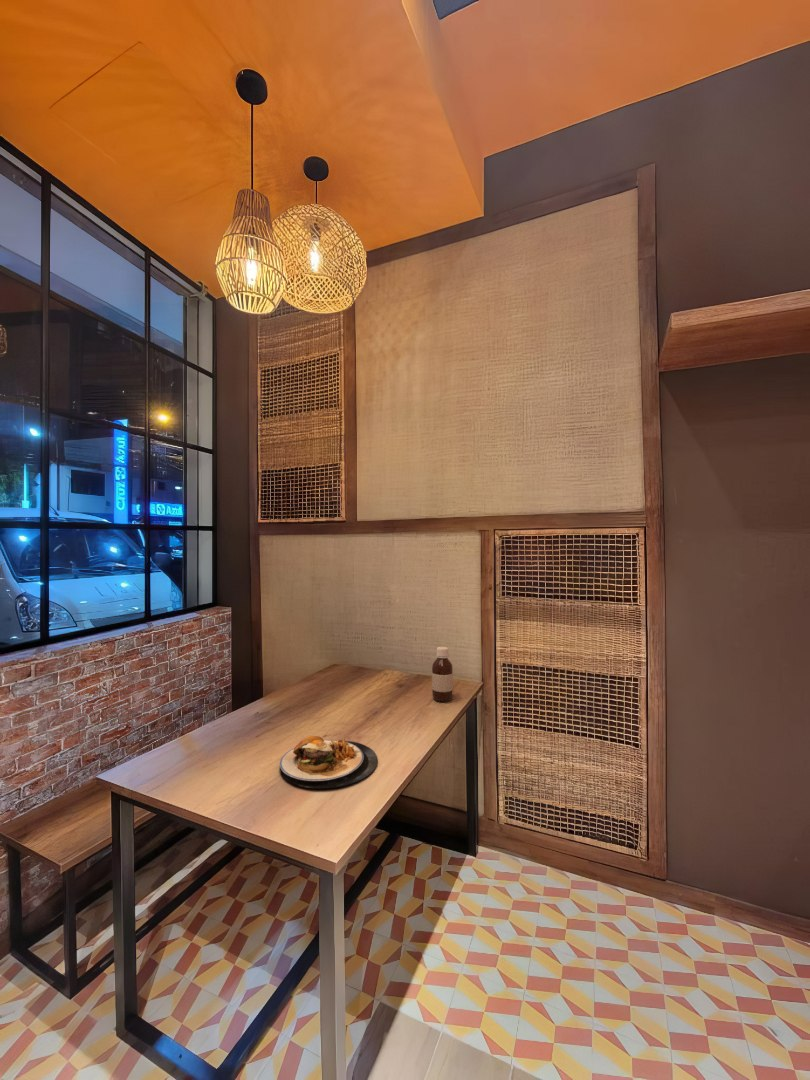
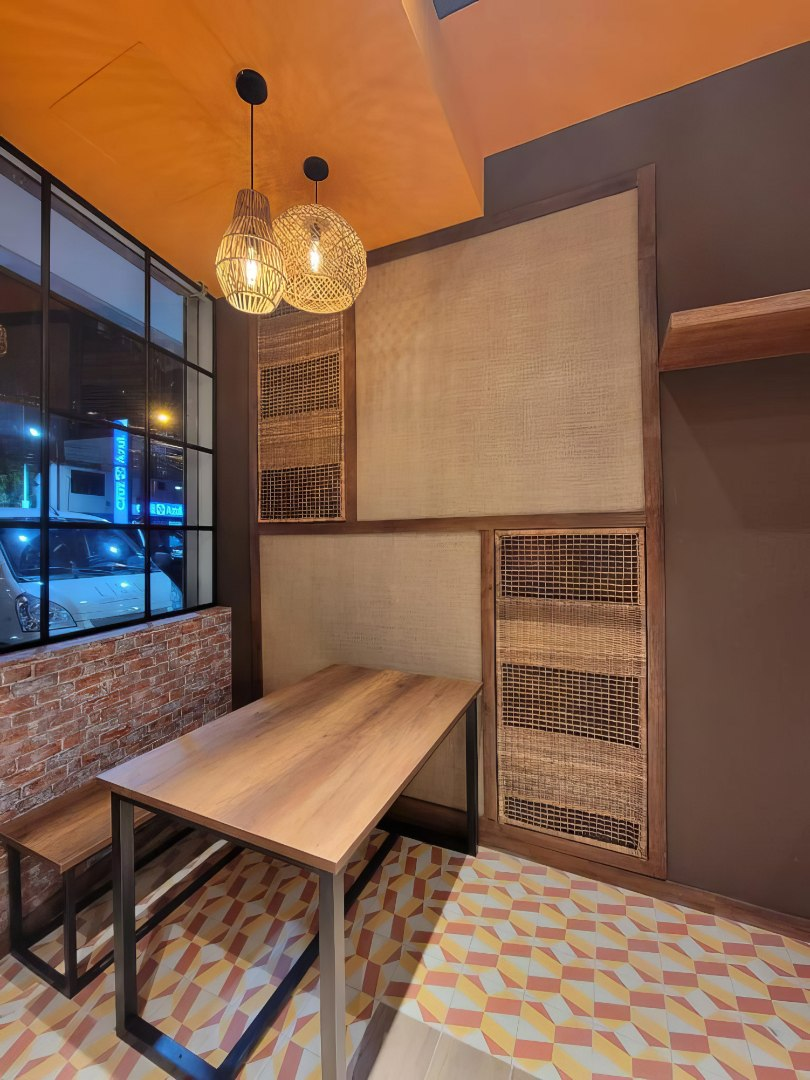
- bottle [431,646,454,702]
- plate [279,735,379,789]
